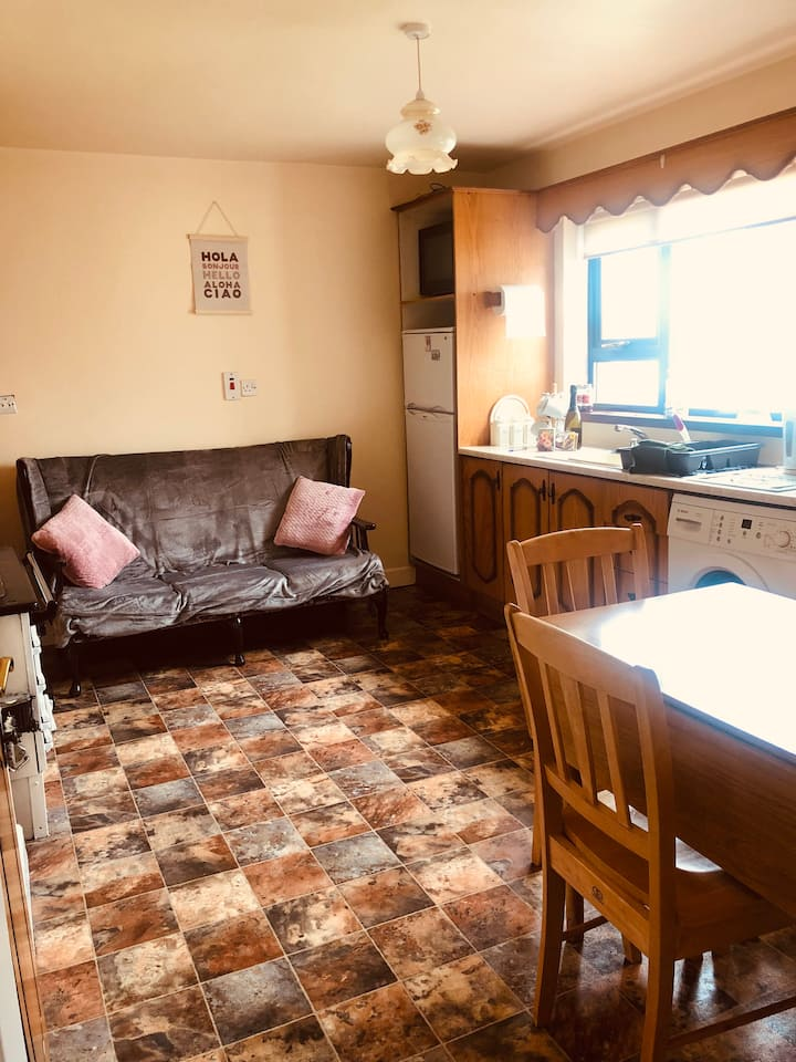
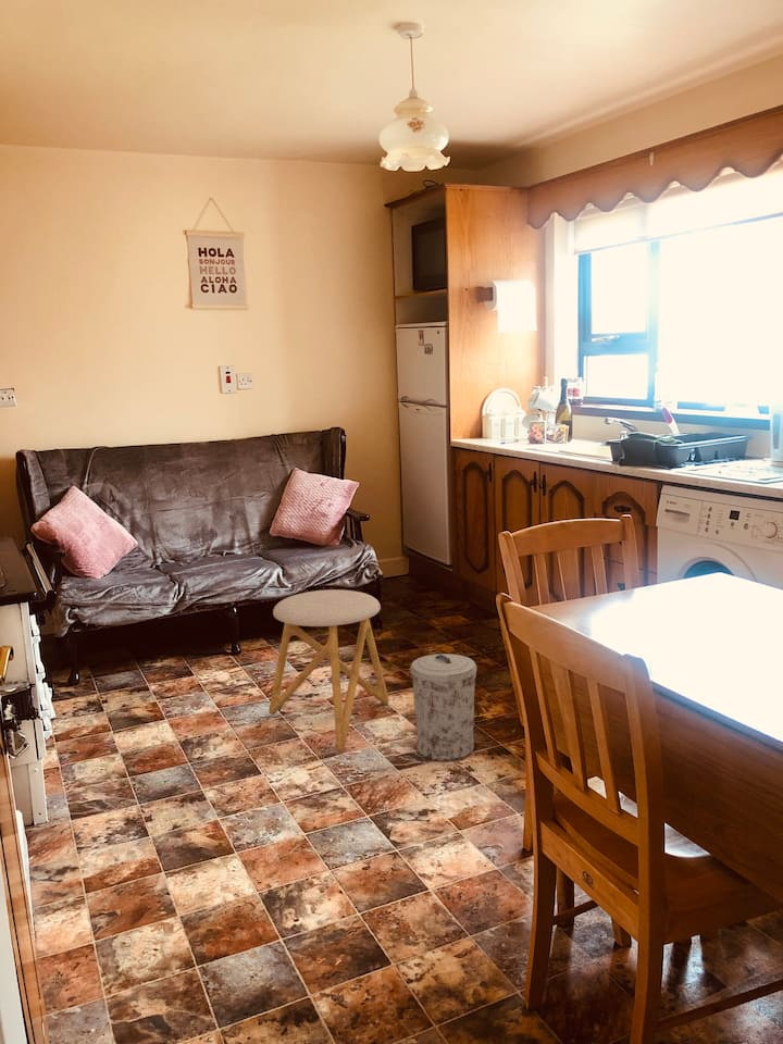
+ trash can [409,652,477,762]
+ stool [268,588,390,753]
